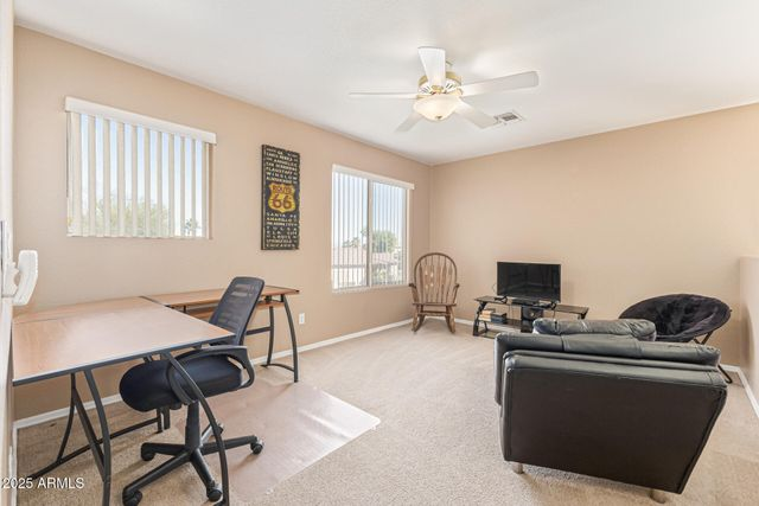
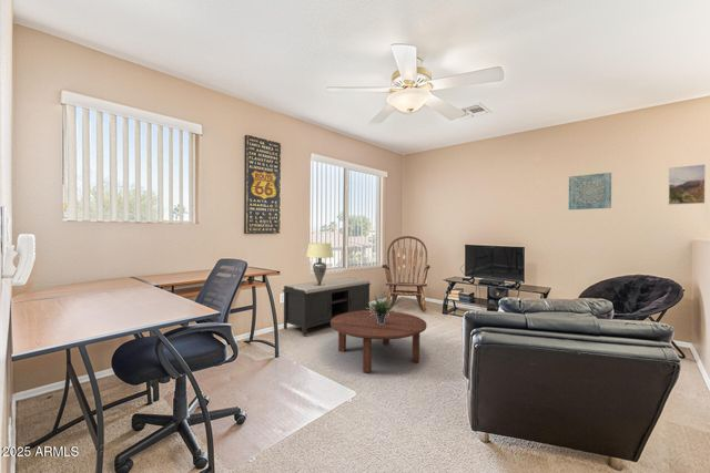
+ coffee table [329,309,428,373]
+ wall art [568,172,612,210]
+ potted plant [366,289,398,325]
+ bench [282,276,372,337]
+ lampshade [305,241,334,286]
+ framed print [668,164,707,206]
